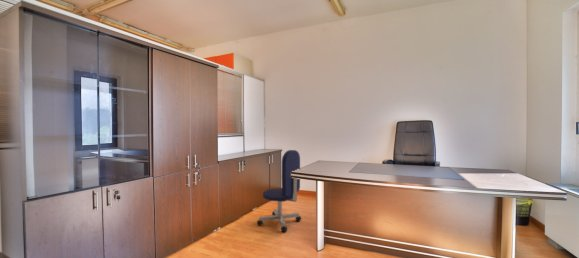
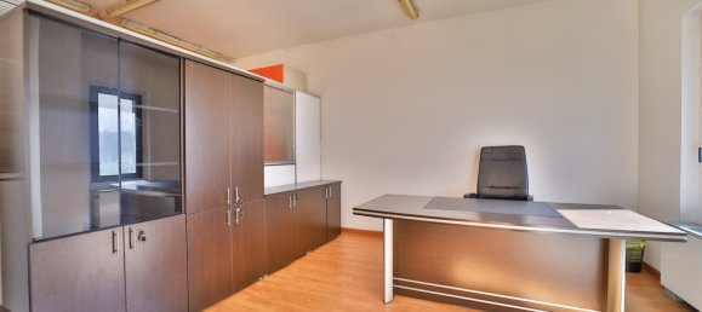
- office chair [256,149,302,233]
